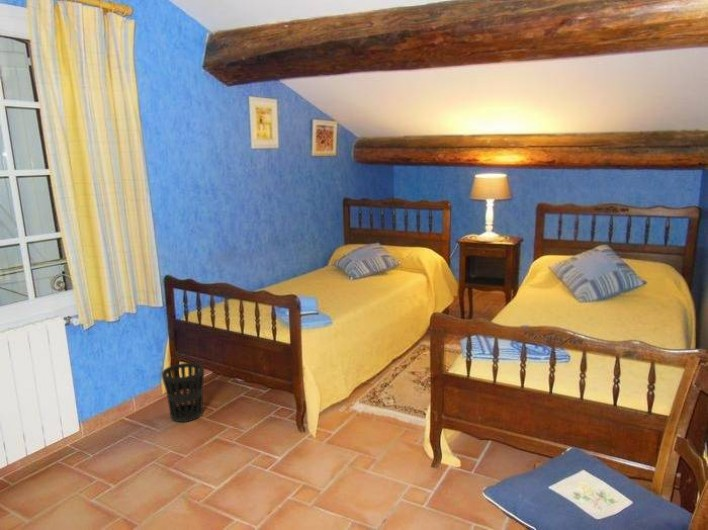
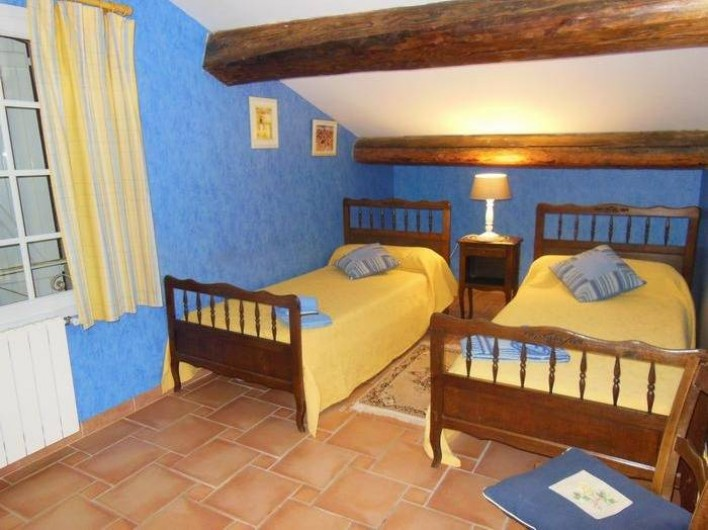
- wastebasket [161,362,205,423]
